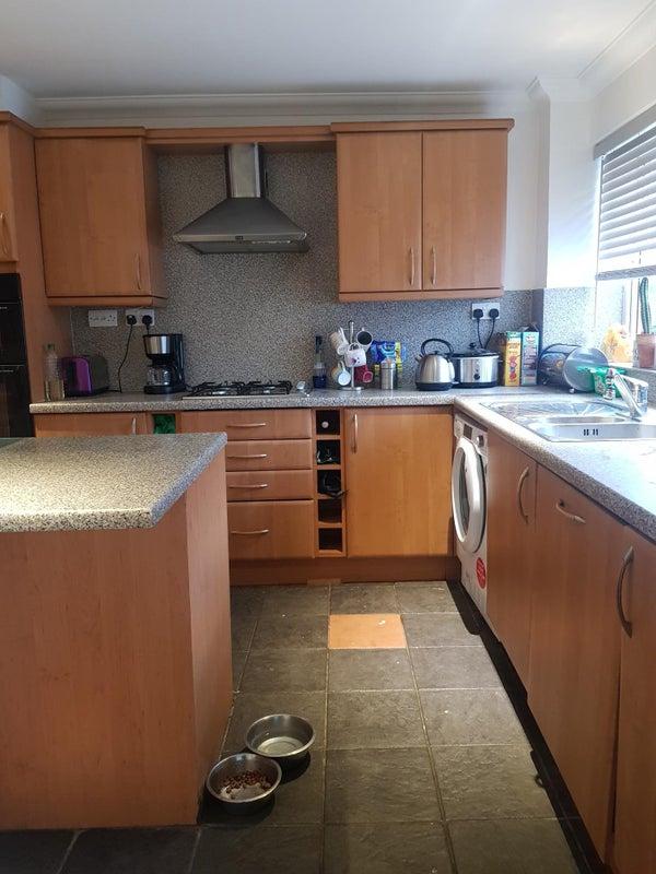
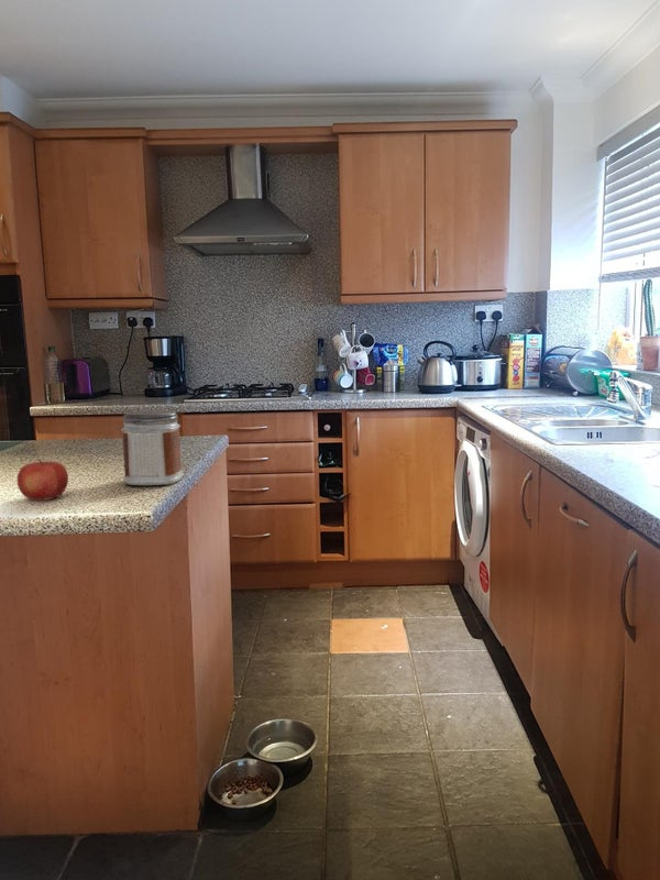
+ fruit [16,458,69,502]
+ jar [120,409,185,486]
